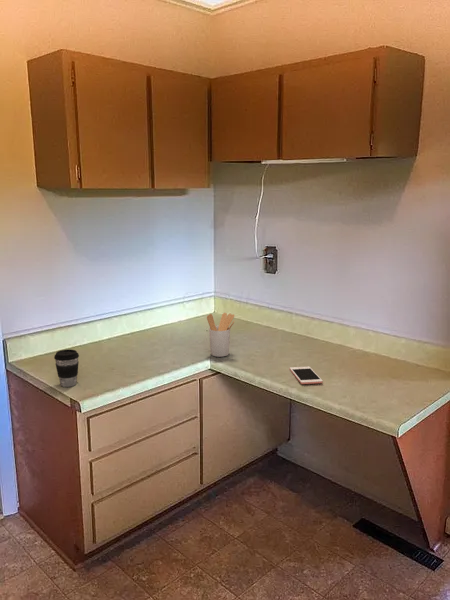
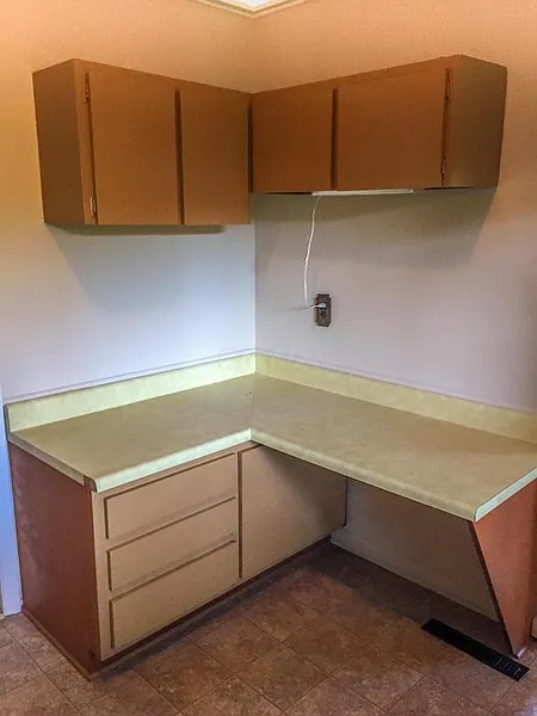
- utensil holder [206,312,236,358]
- coffee cup [53,349,80,388]
- cell phone [289,366,324,385]
